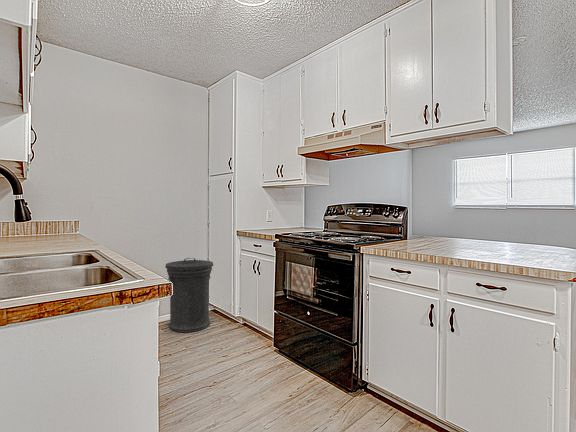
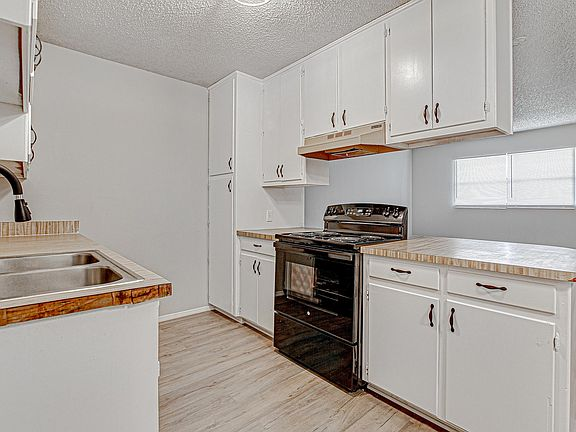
- trash can [164,257,214,333]
